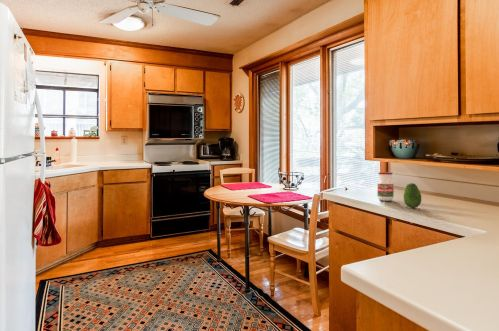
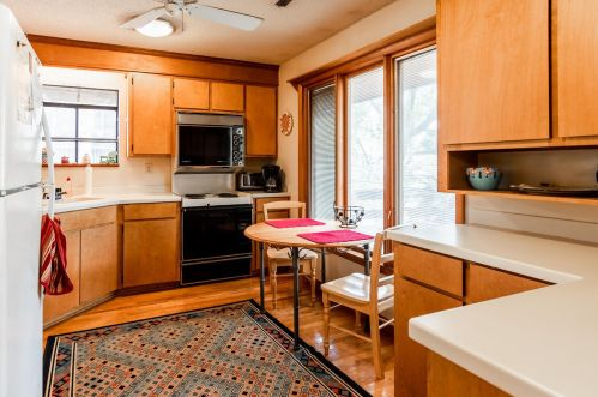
- jar [376,171,395,202]
- fruit [403,182,422,209]
